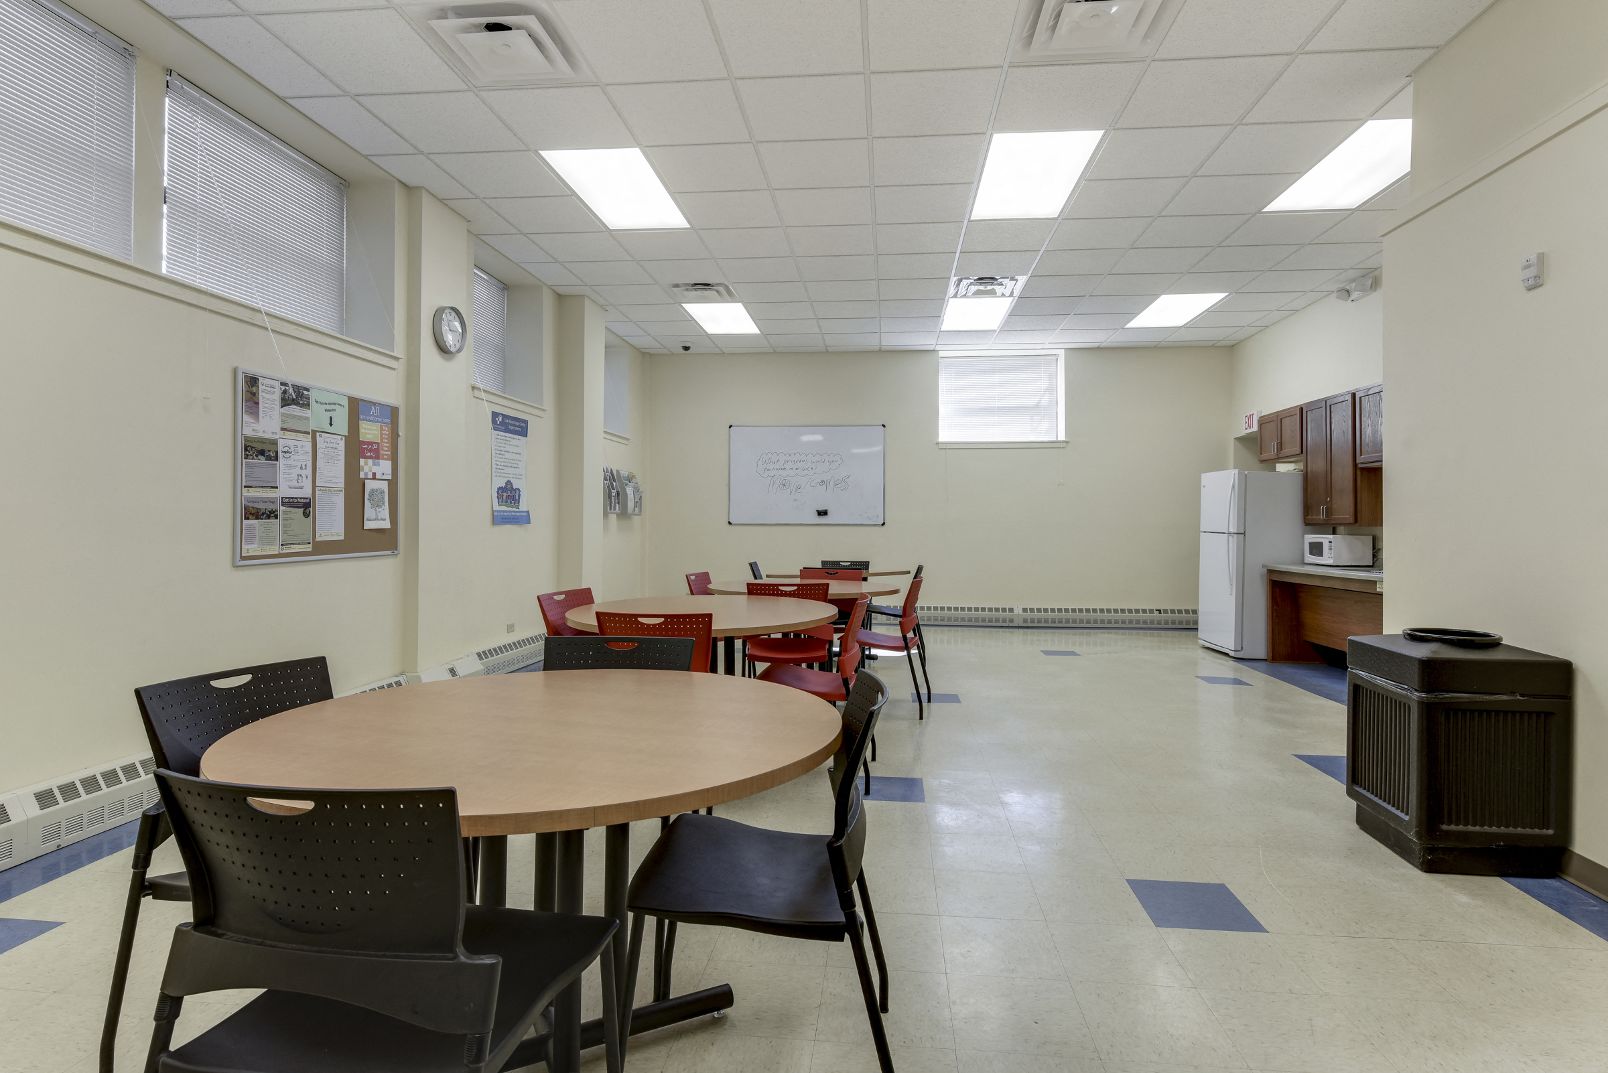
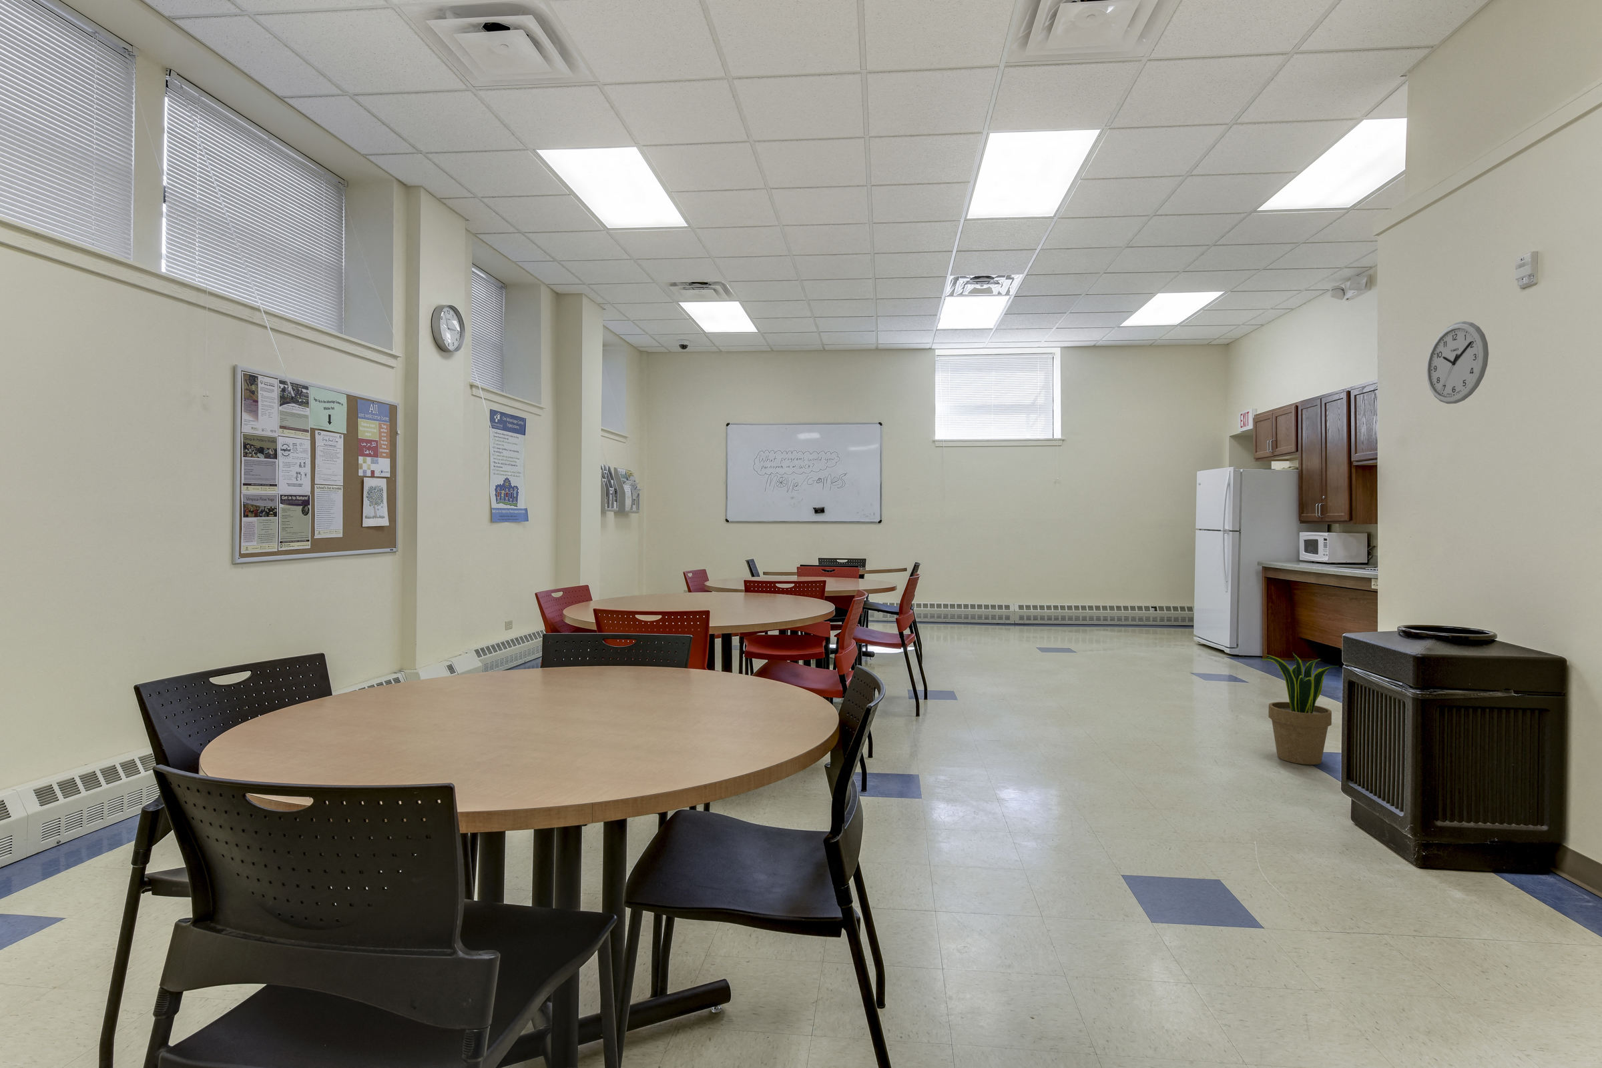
+ potted plant [1260,651,1340,765]
+ wall clock [1425,321,1489,404]
